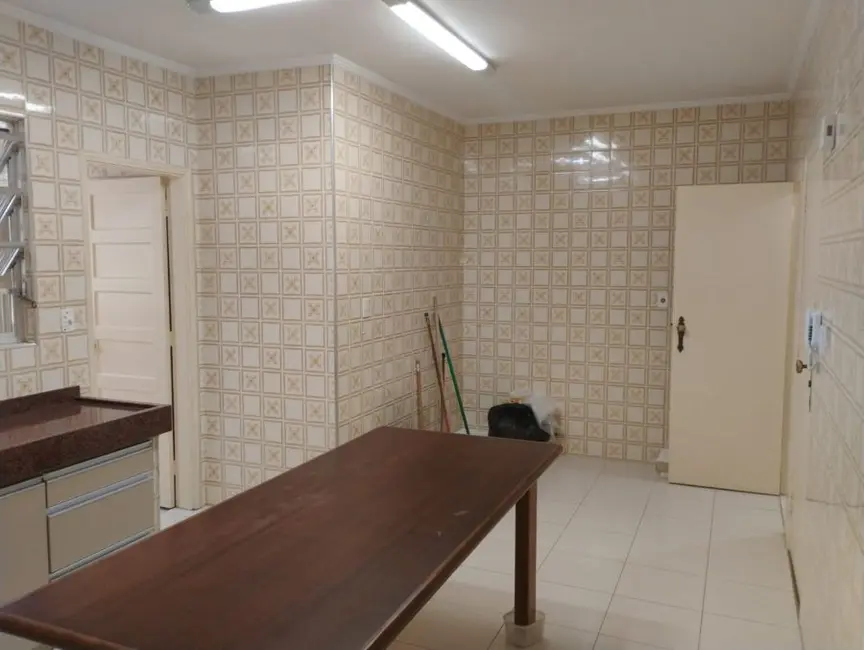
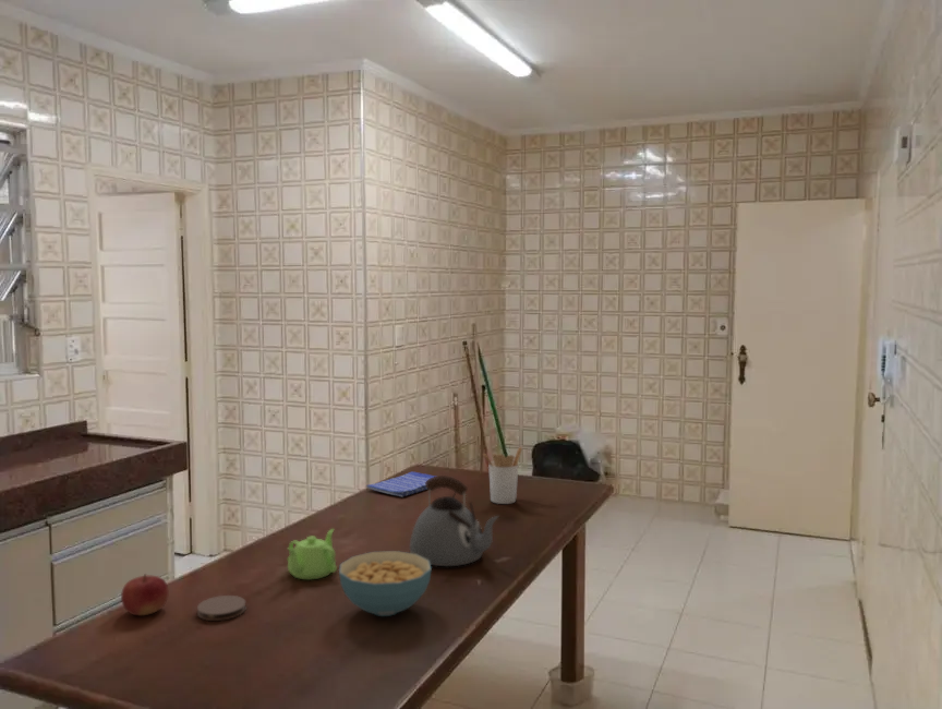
+ dish towel [365,471,436,498]
+ coaster [196,594,246,622]
+ teapot [286,528,338,580]
+ utensil holder [482,446,523,505]
+ cereal bowl [338,550,433,617]
+ fruit [120,573,170,616]
+ kettle [409,474,500,567]
